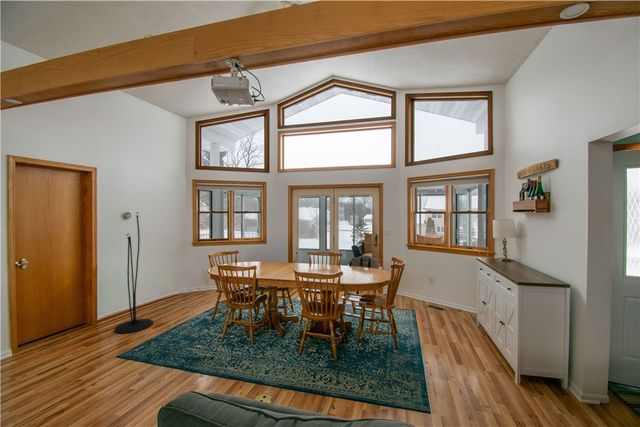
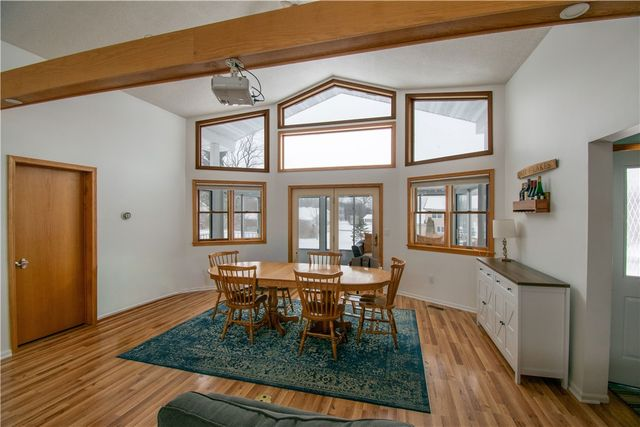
- floor lamp [113,211,154,335]
